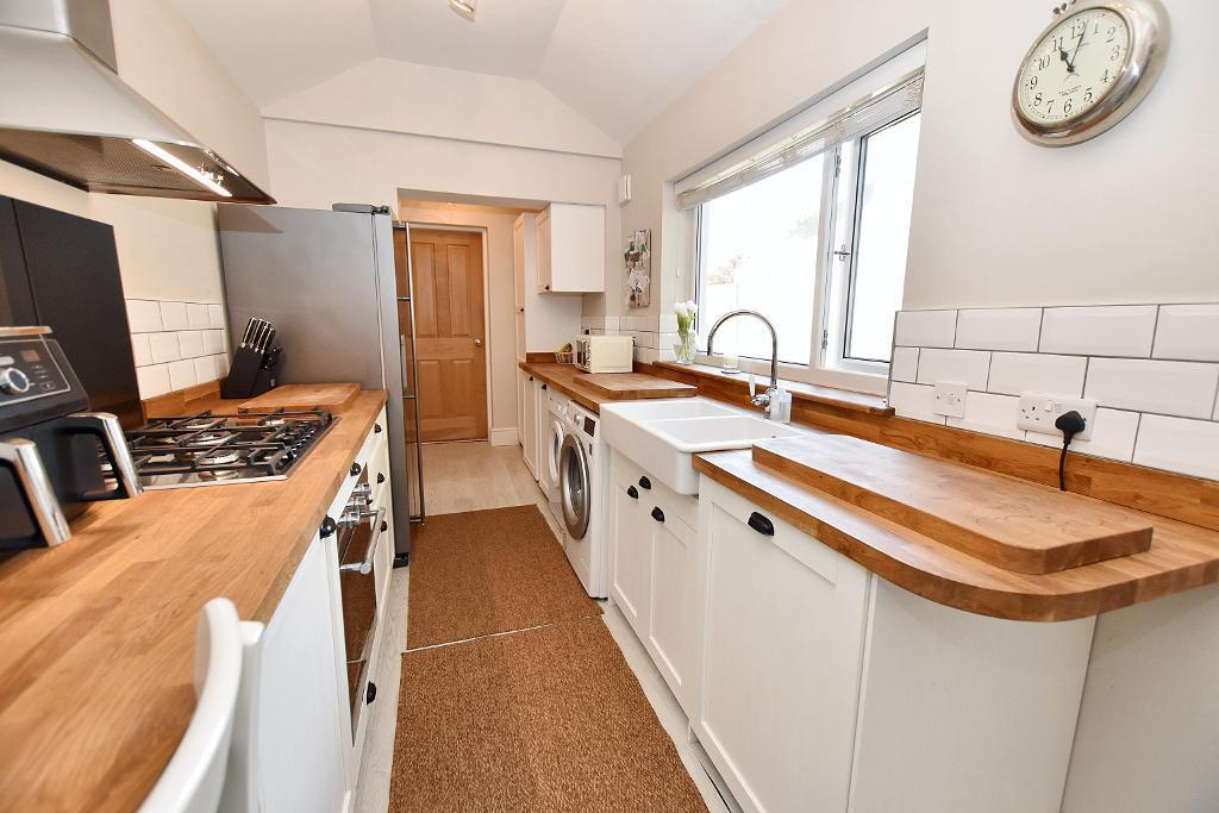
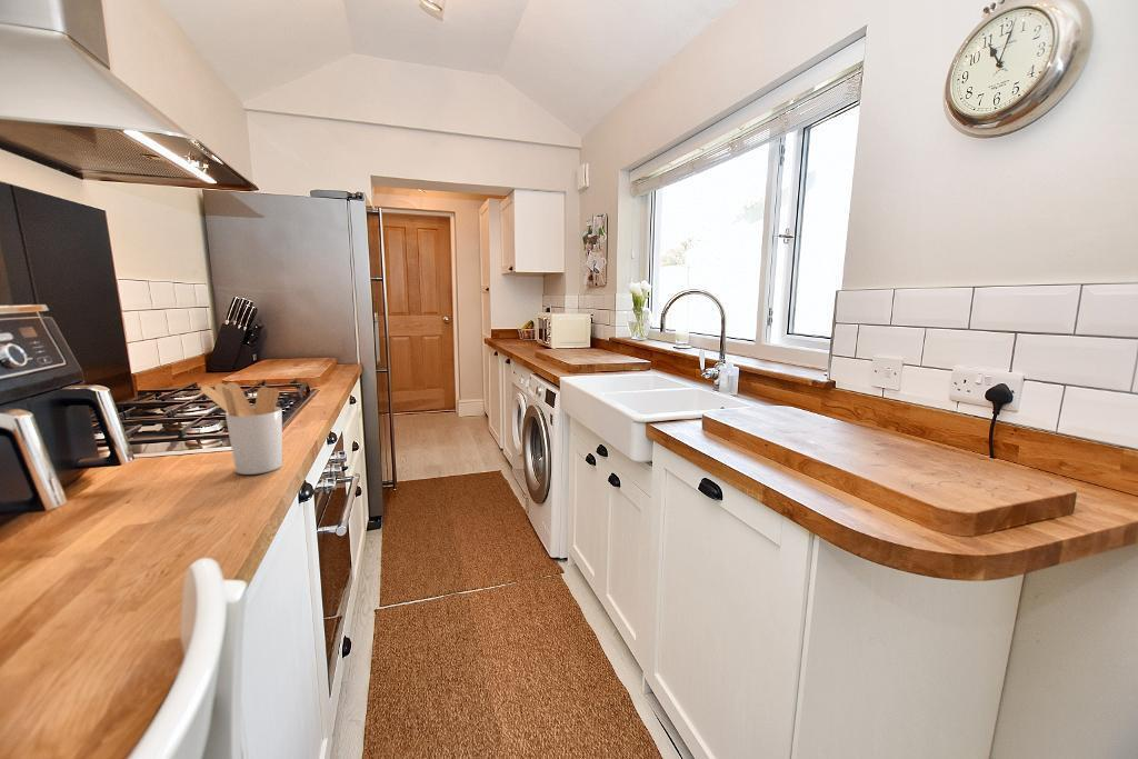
+ utensil holder [200,381,283,476]
